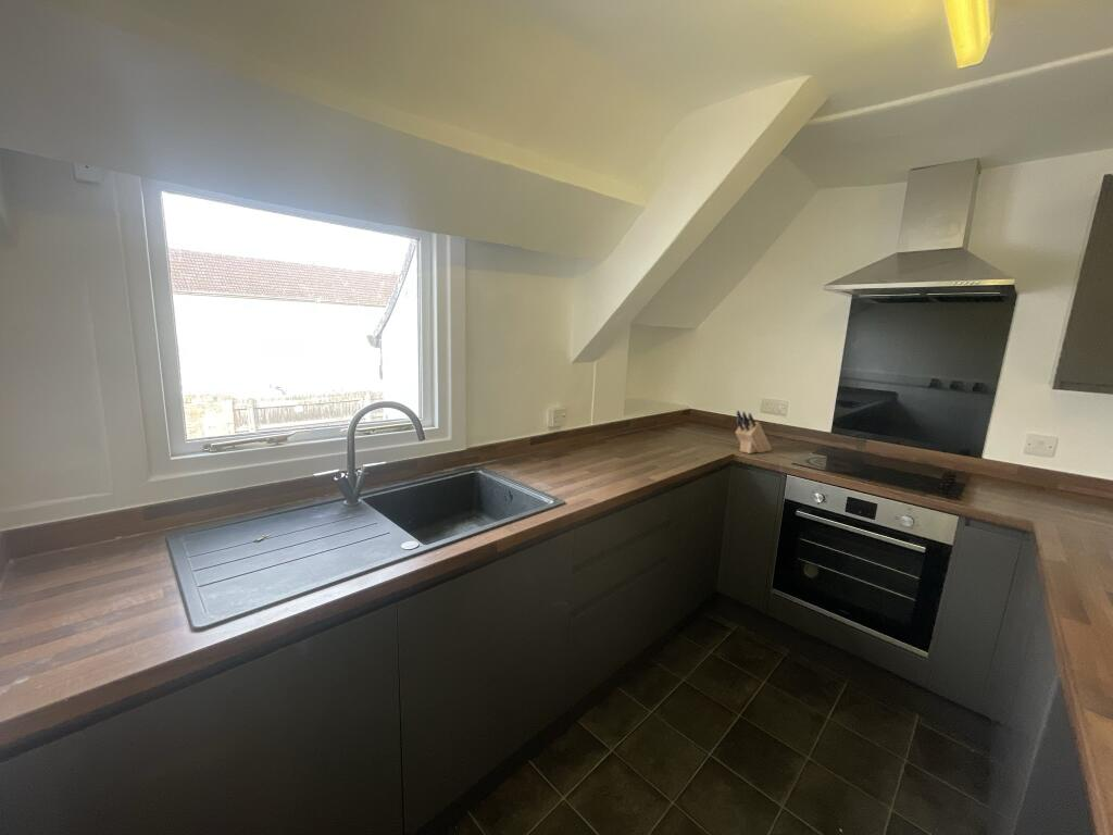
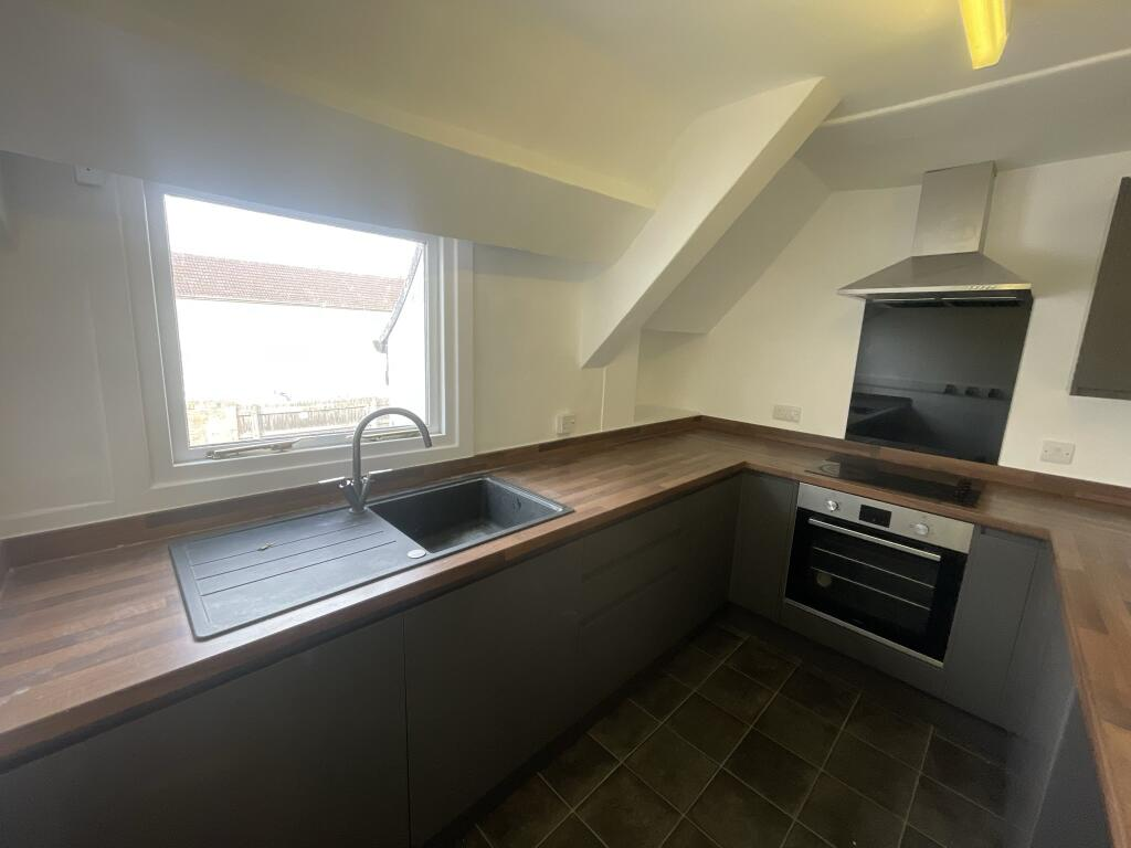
- knife block [734,410,773,454]
